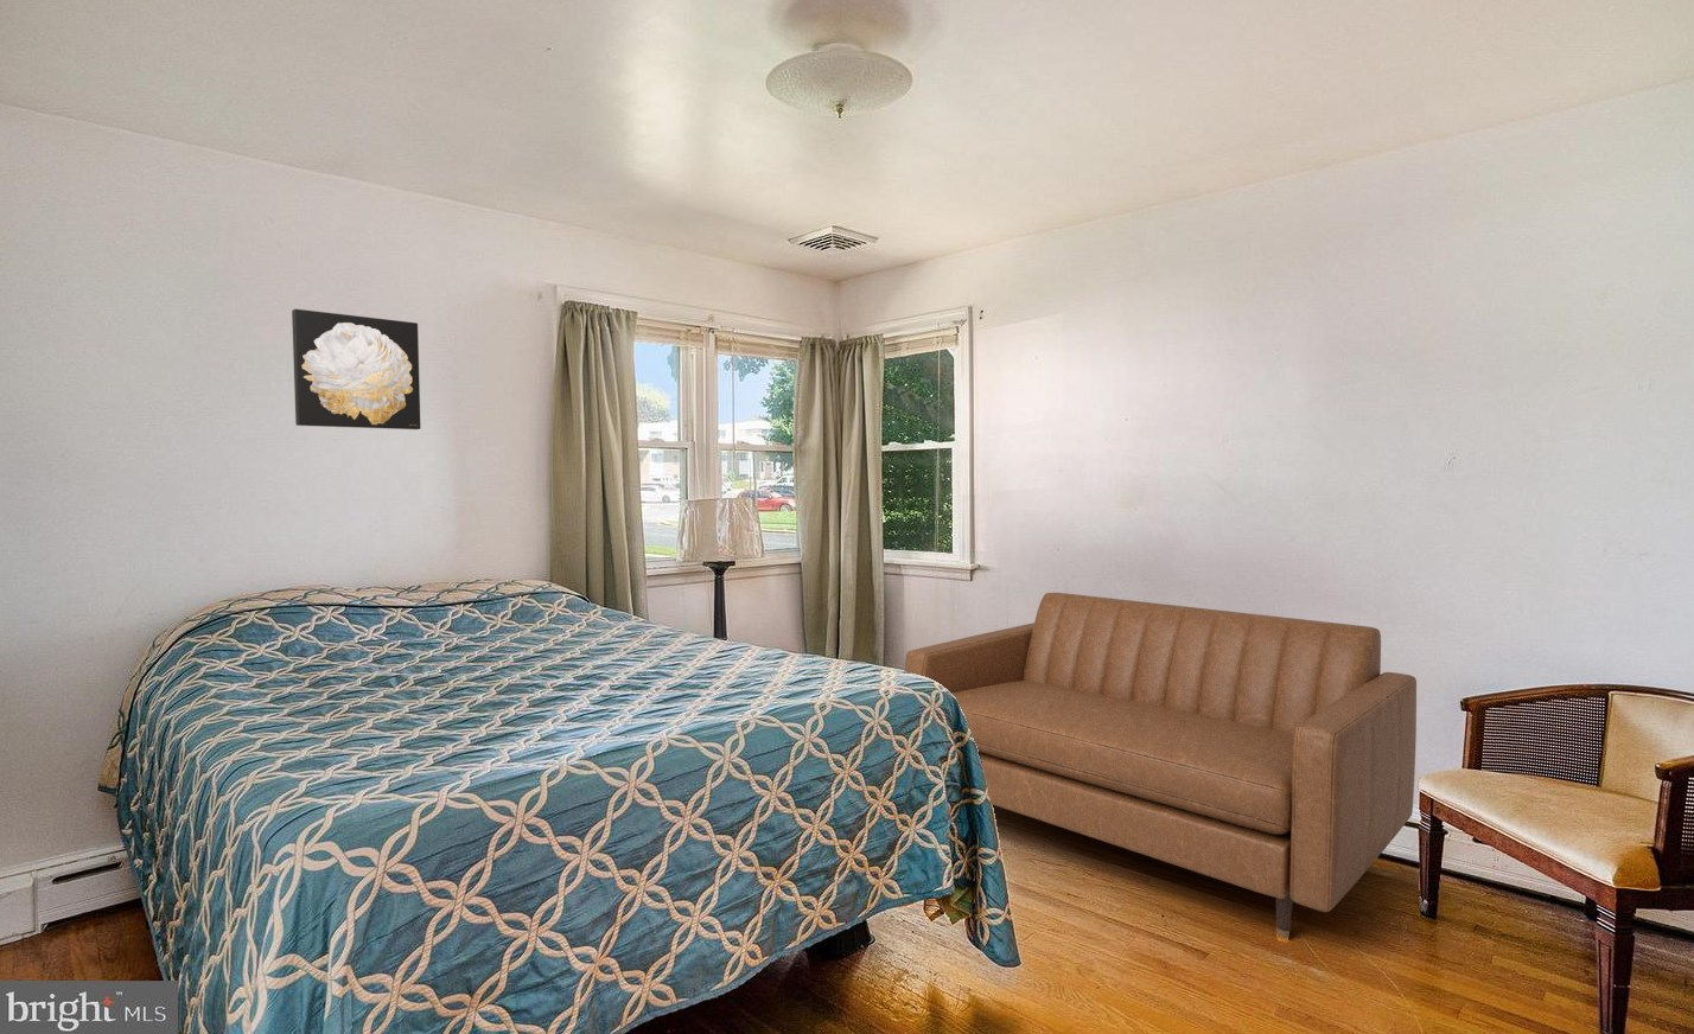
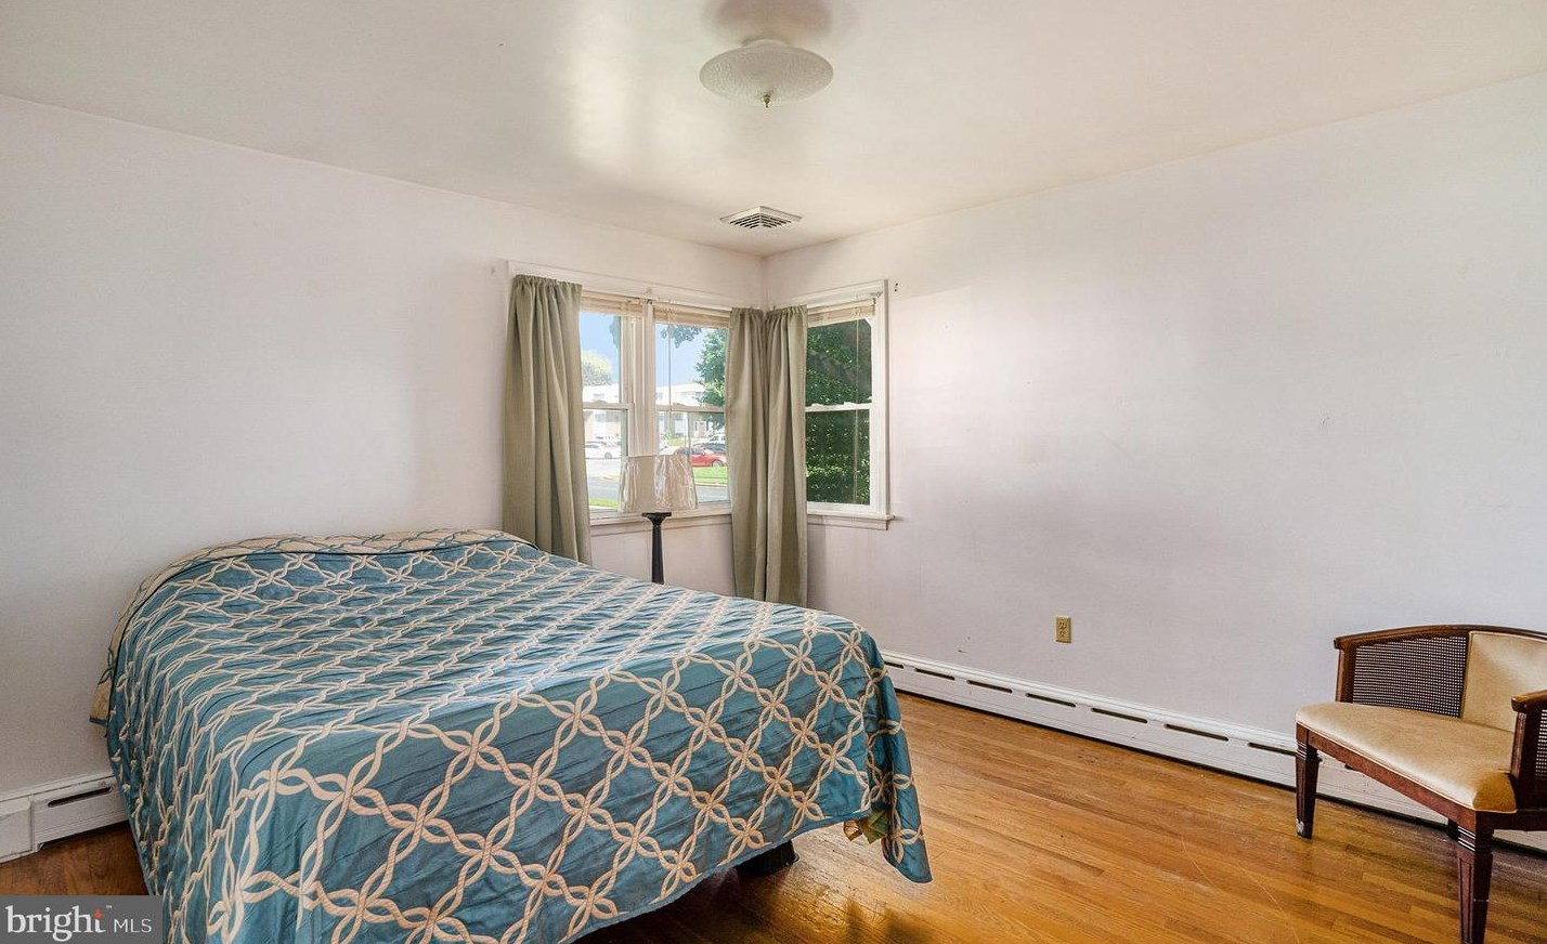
- loveseat [904,591,1418,940]
- wall art [290,308,422,431]
